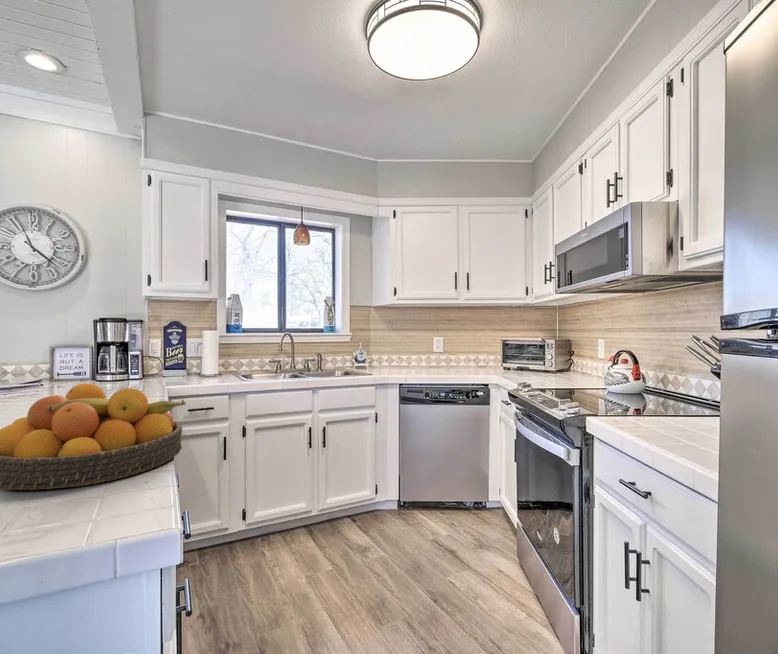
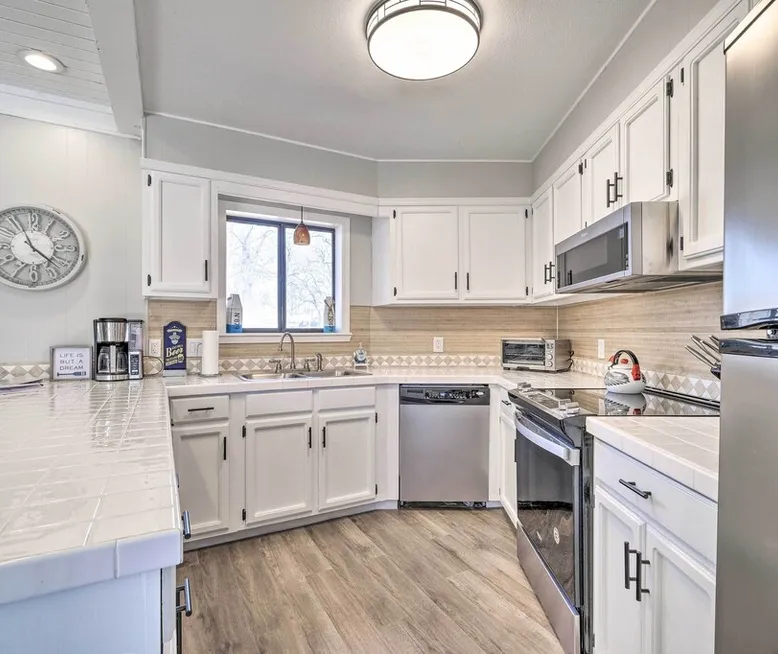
- fruit bowl [0,382,187,491]
